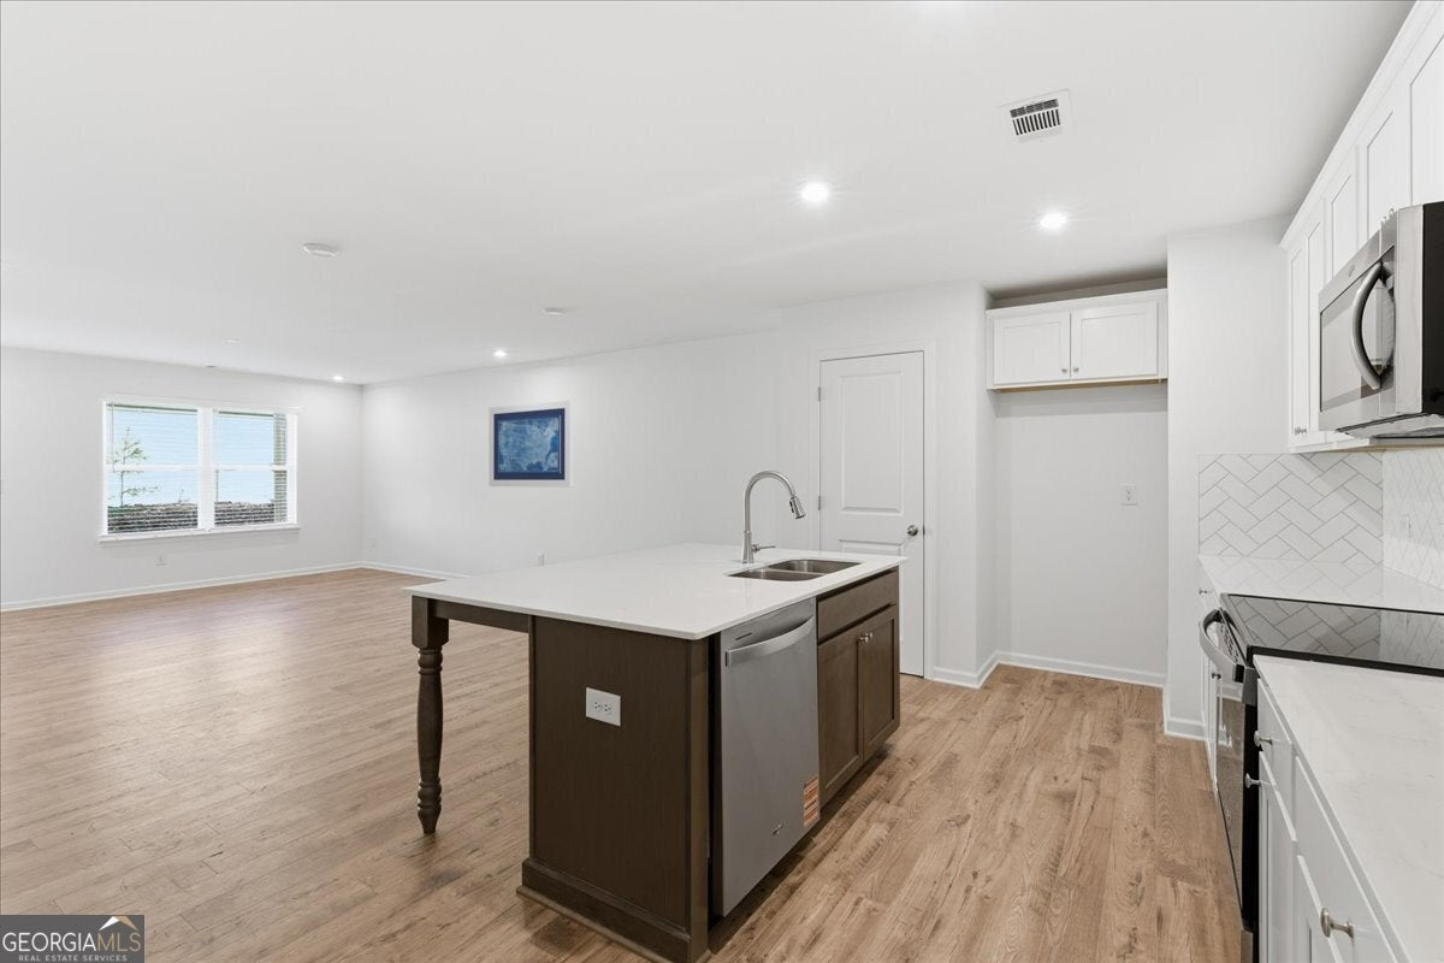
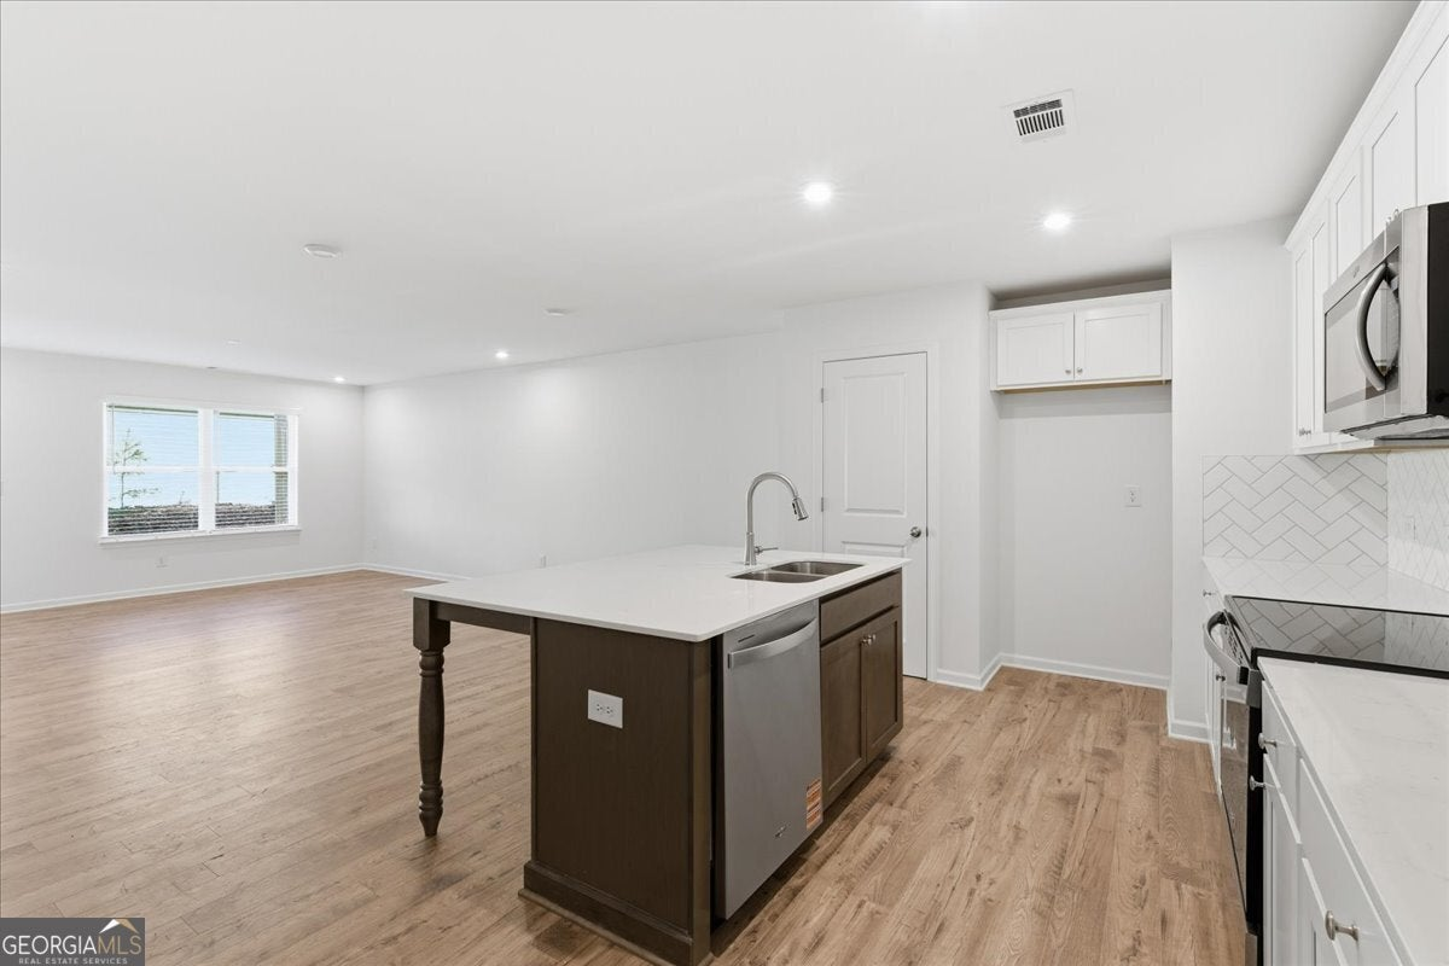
- wall art [487,400,575,489]
